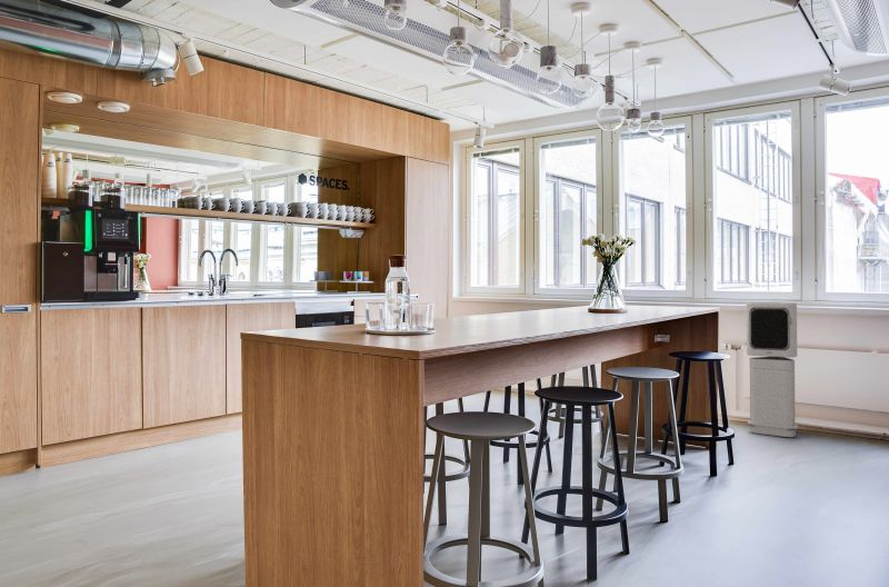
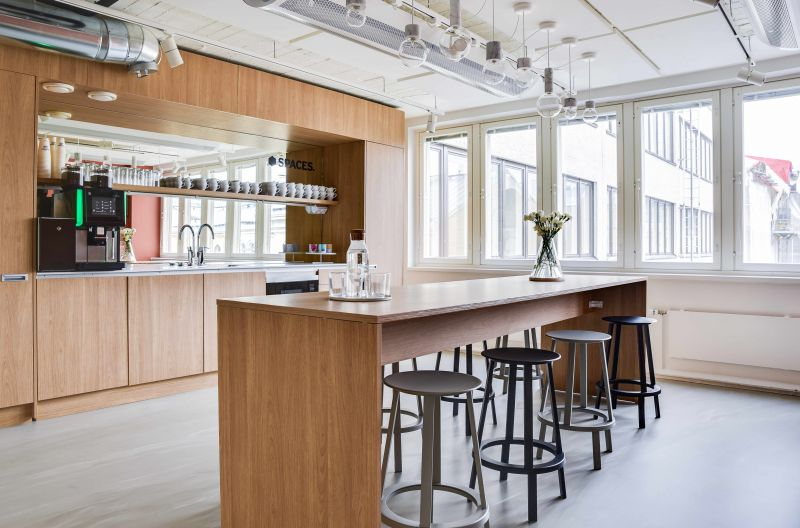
- air purifier [746,301,799,438]
